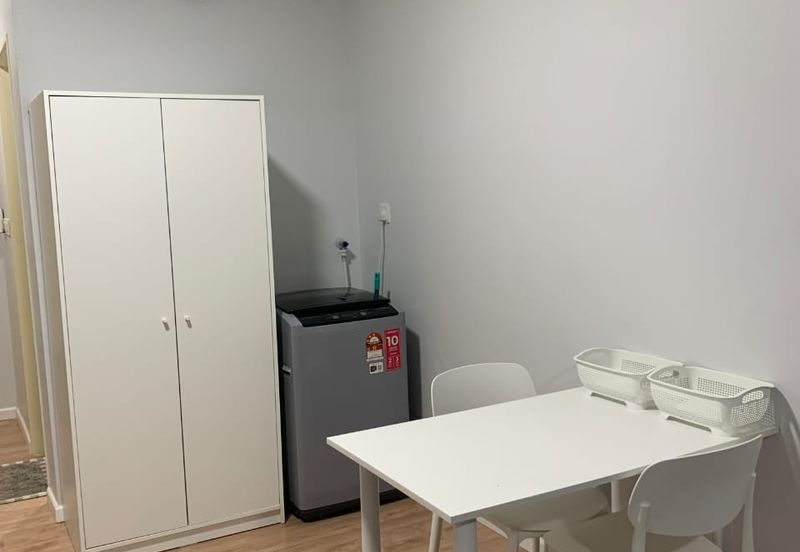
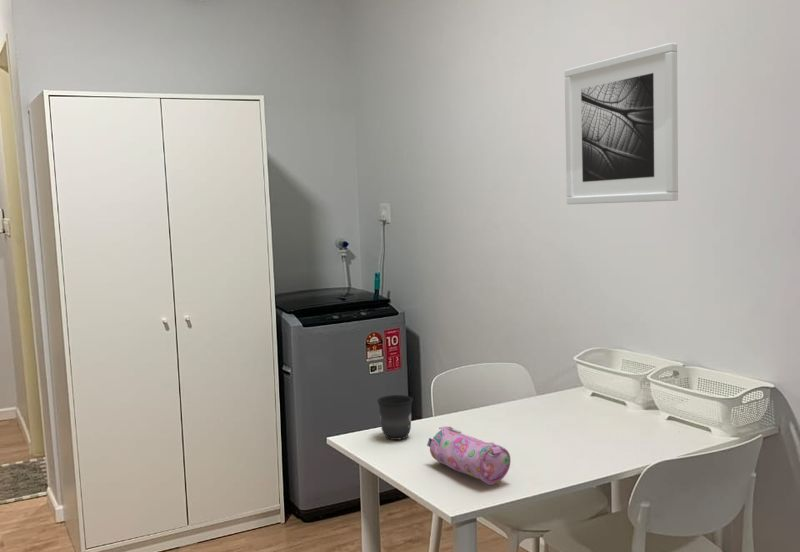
+ mug [376,394,414,441]
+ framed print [564,42,679,206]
+ pencil case [426,425,512,486]
